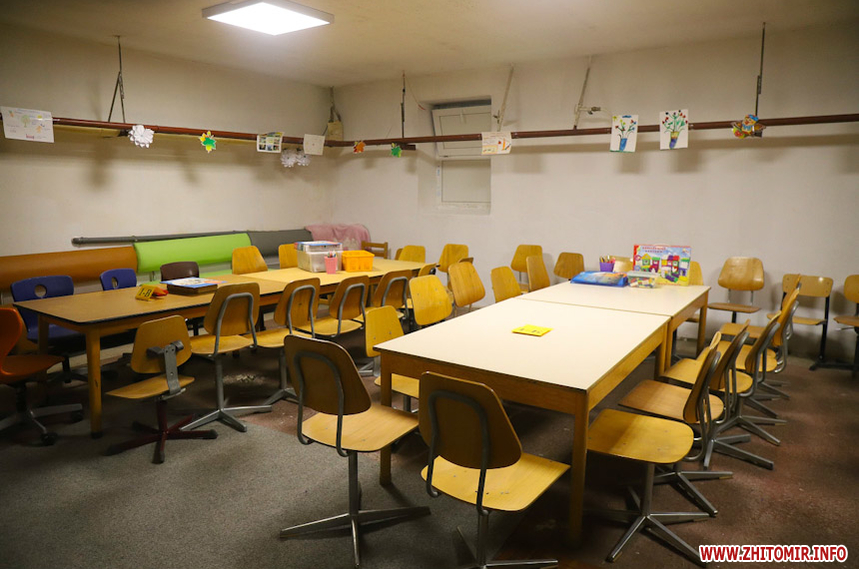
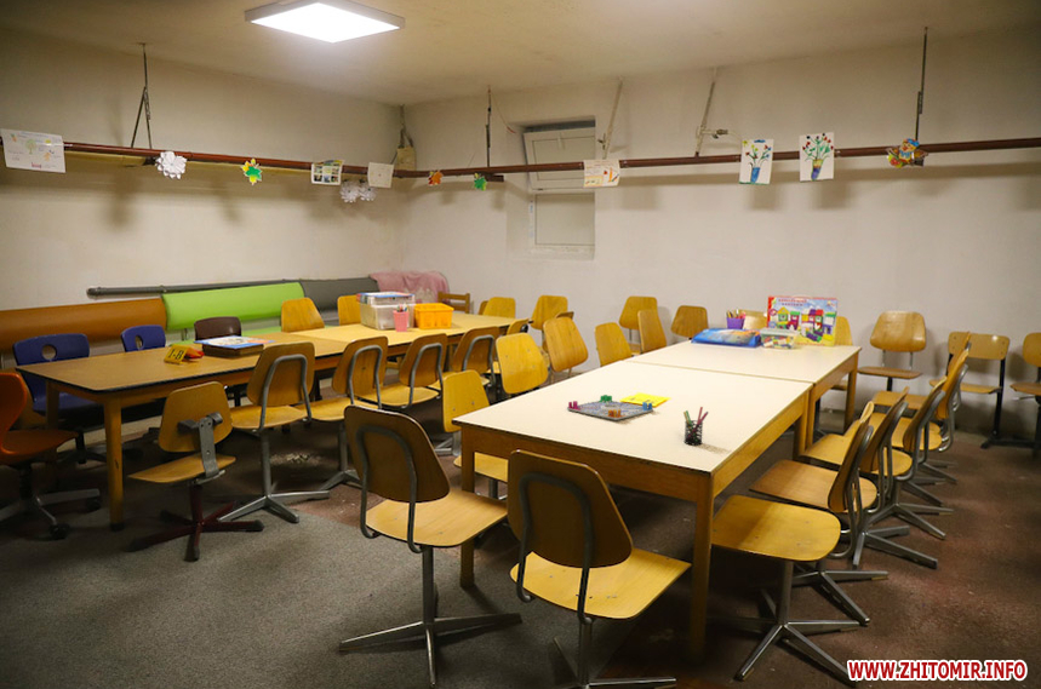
+ pen holder [682,406,710,446]
+ board game [566,394,654,421]
